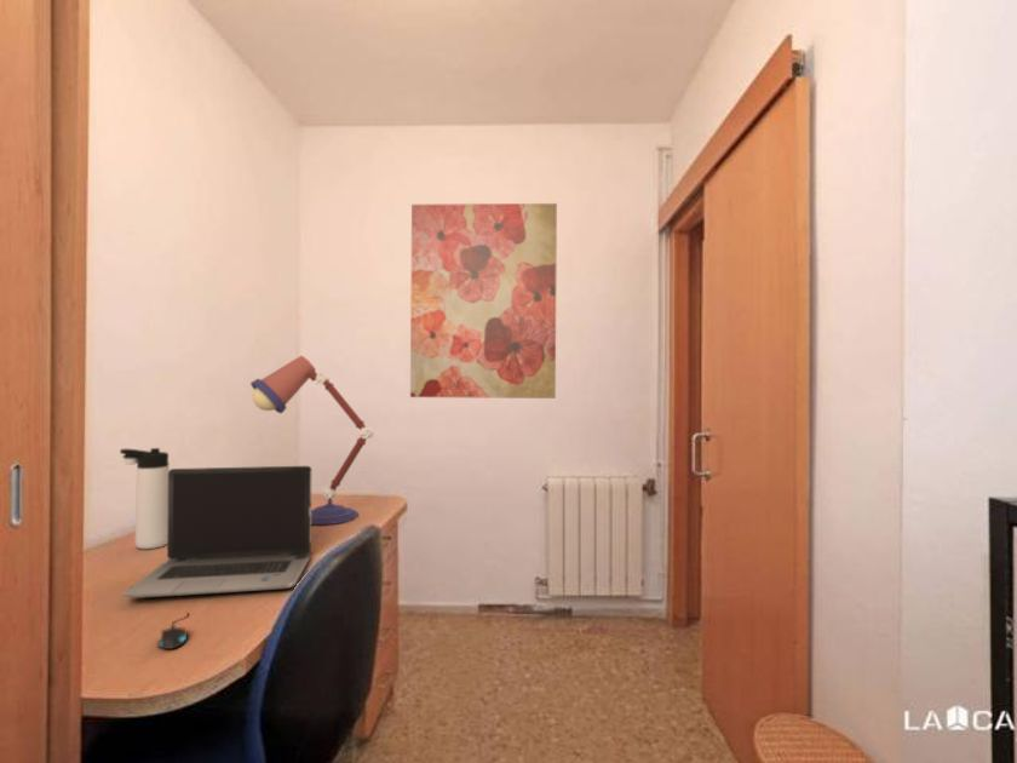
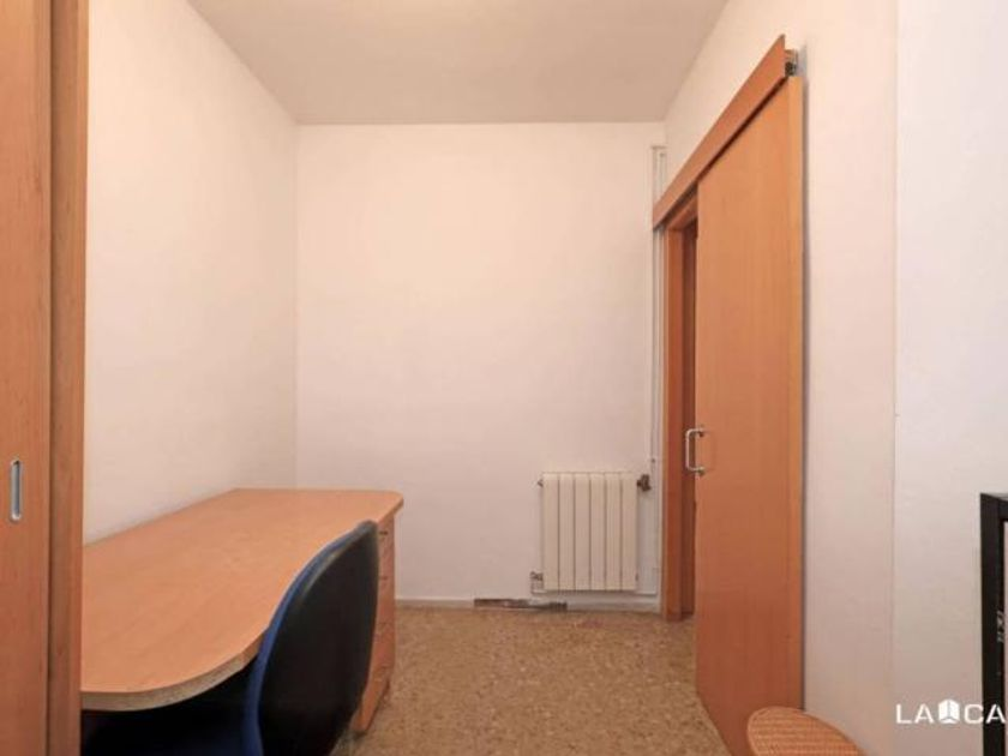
- wall art [409,202,558,400]
- thermos bottle [119,447,171,550]
- desk lamp [249,355,375,526]
- laptop computer [122,465,312,600]
- mouse [156,612,190,650]
